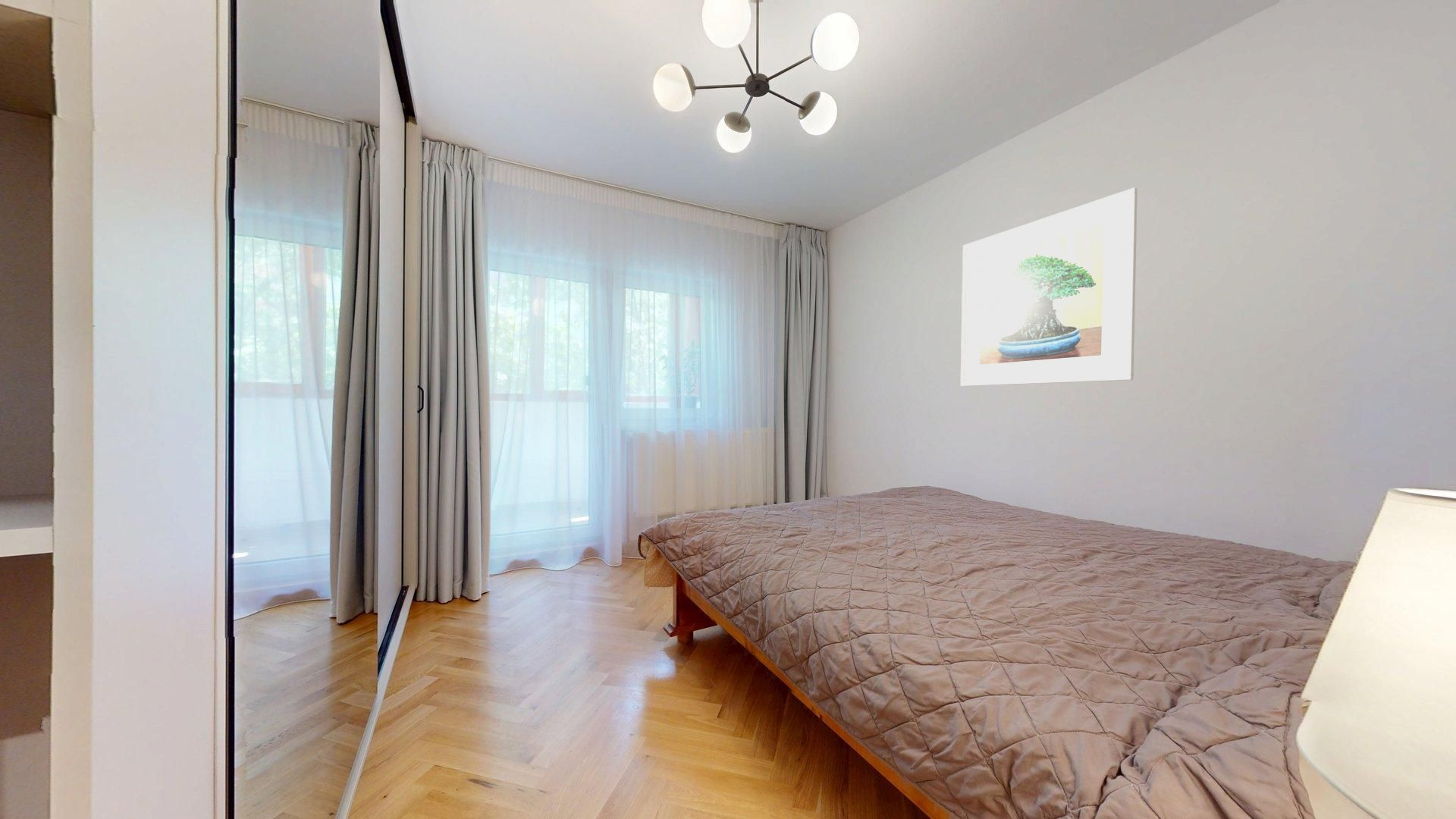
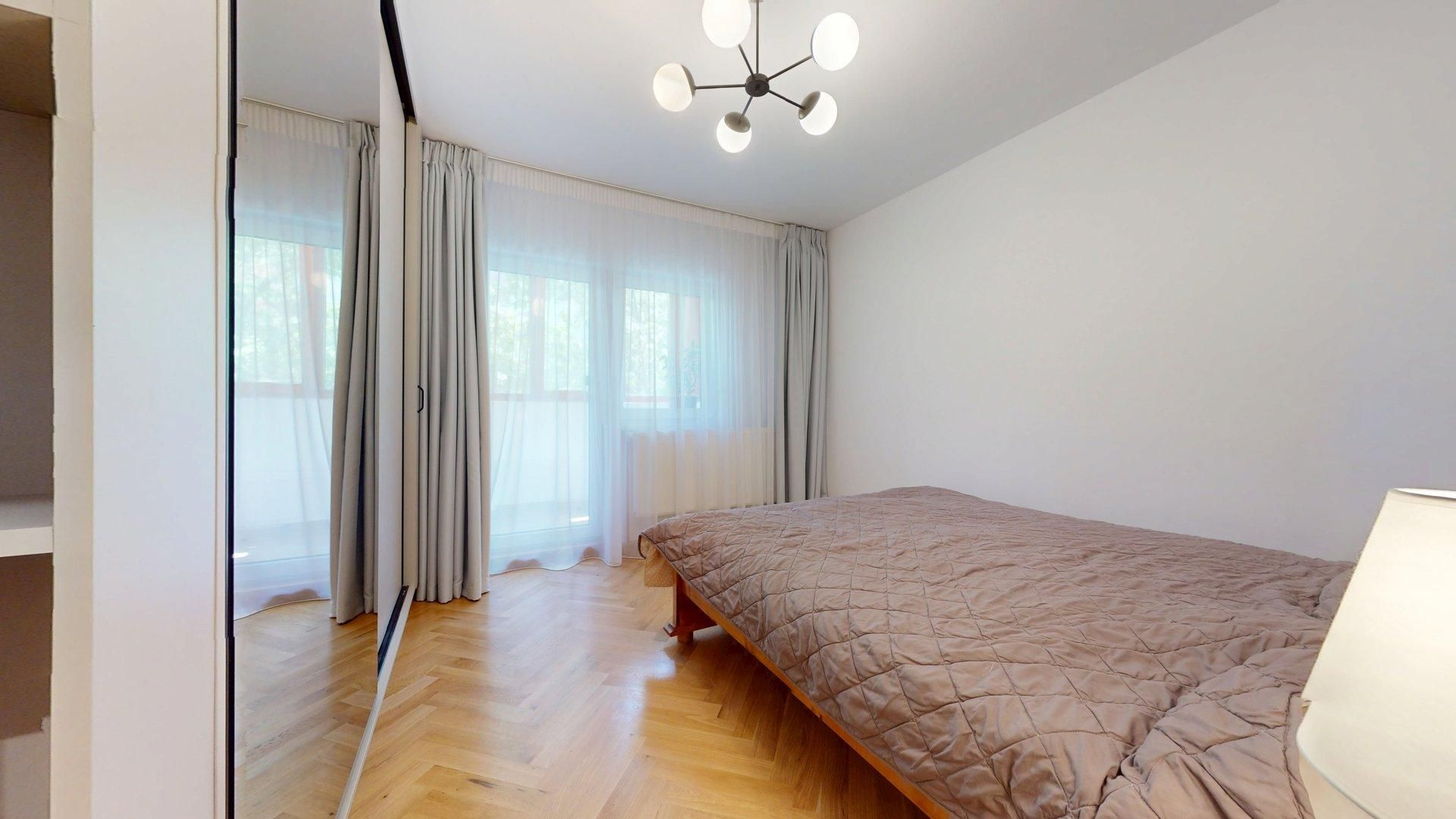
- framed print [960,187,1138,387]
